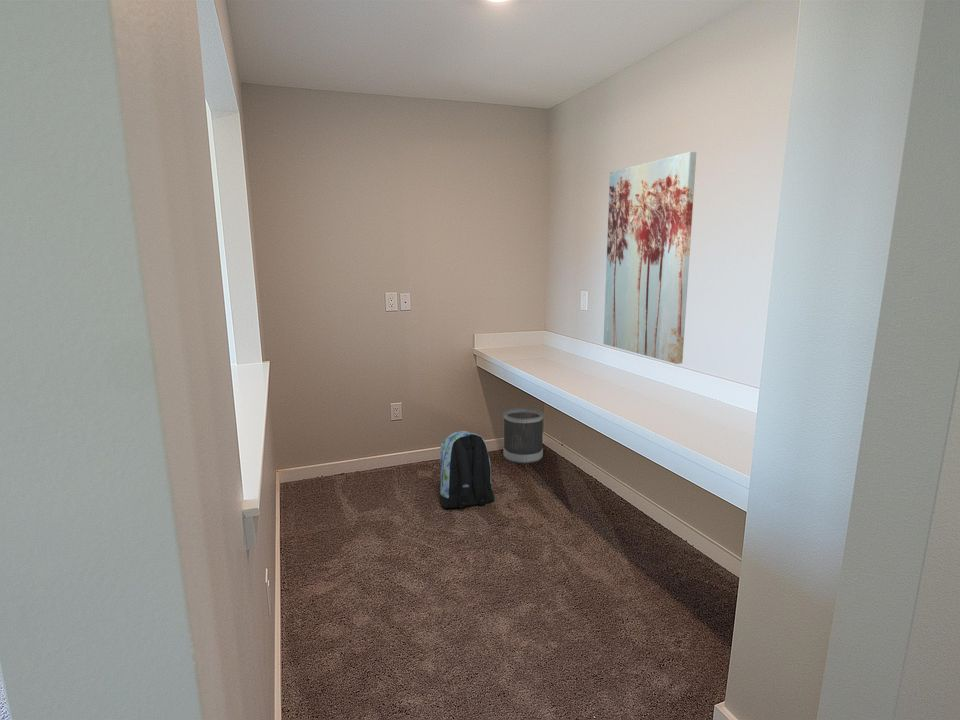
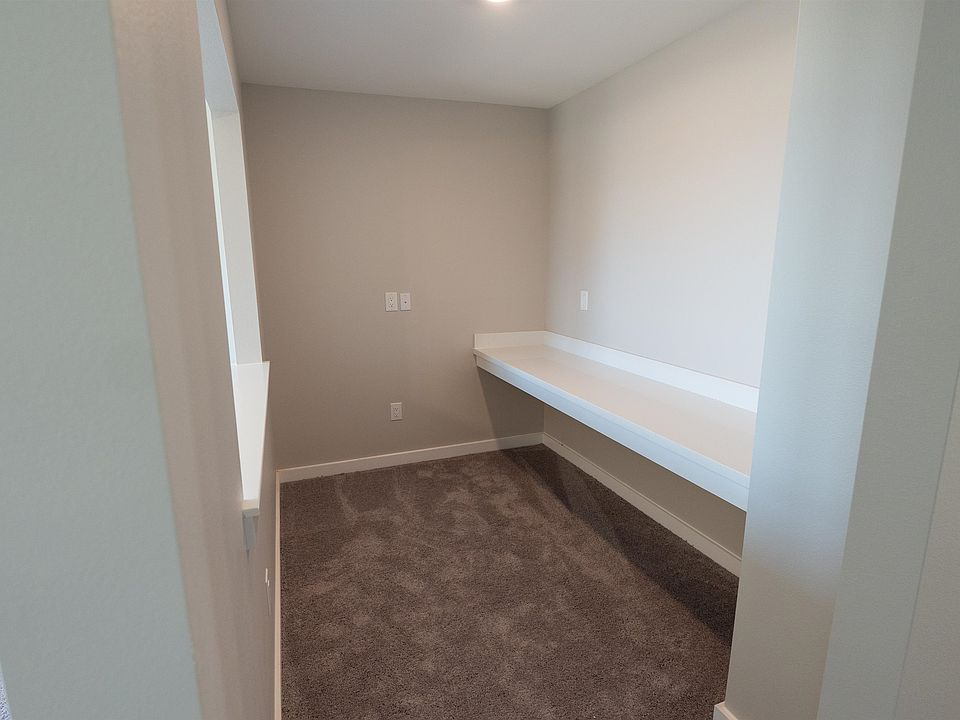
- backpack [439,430,496,509]
- wastebasket [502,407,545,464]
- wall art [602,151,697,365]
